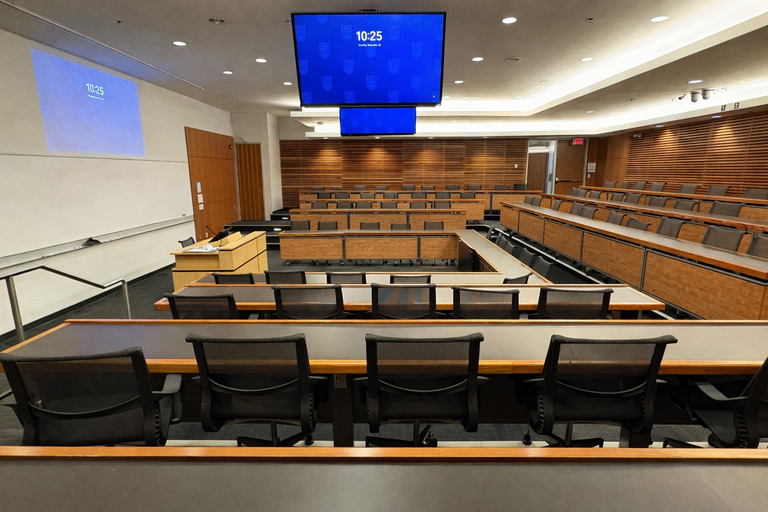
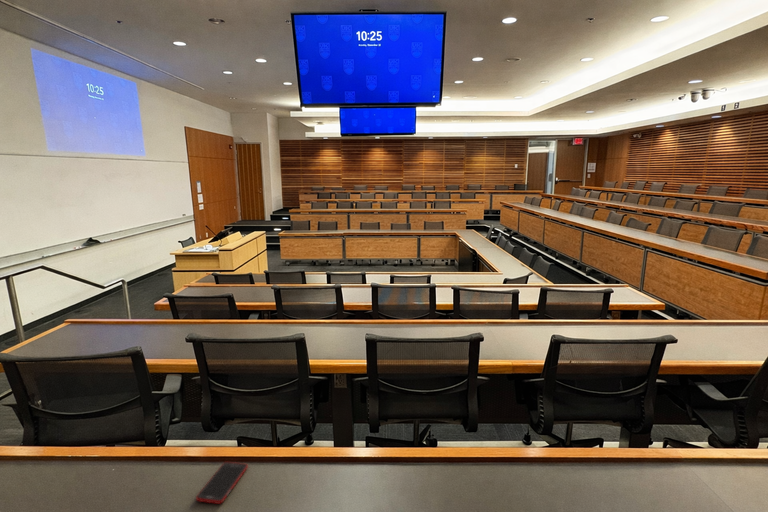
+ cell phone [195,461,249,505]
